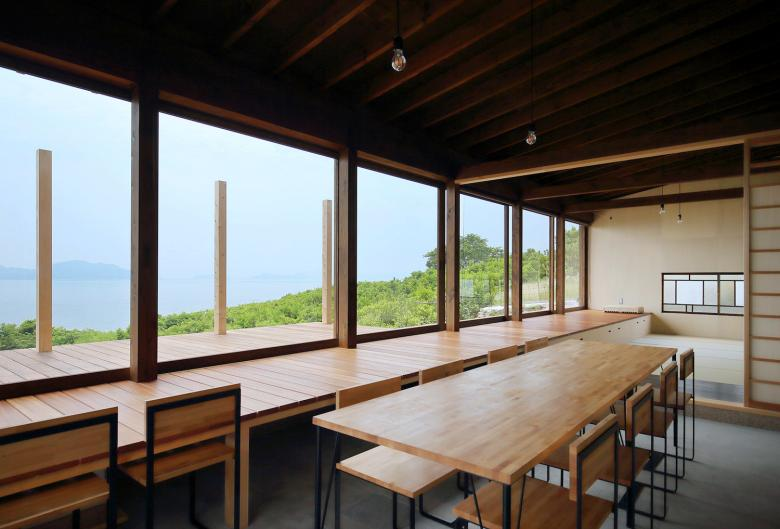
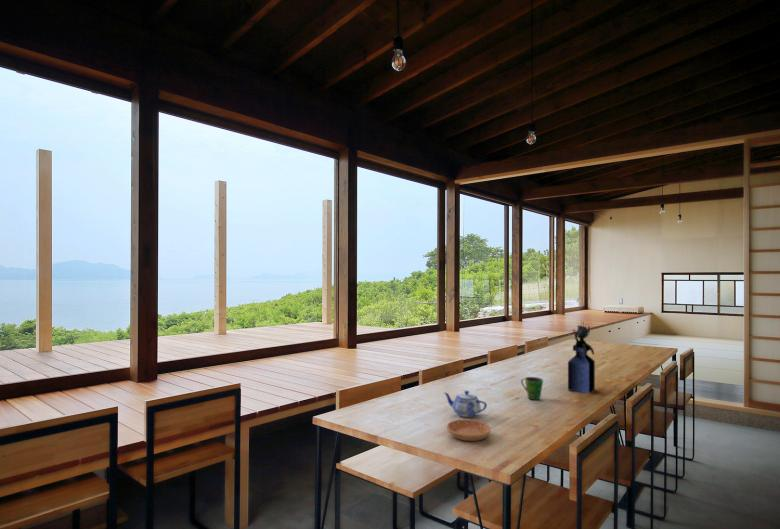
+ saucer [446,418,492,442]
+ vase [567,320,596,395]
+ cup [520,376,544,401]
+ teapot [443,390,488,418]
